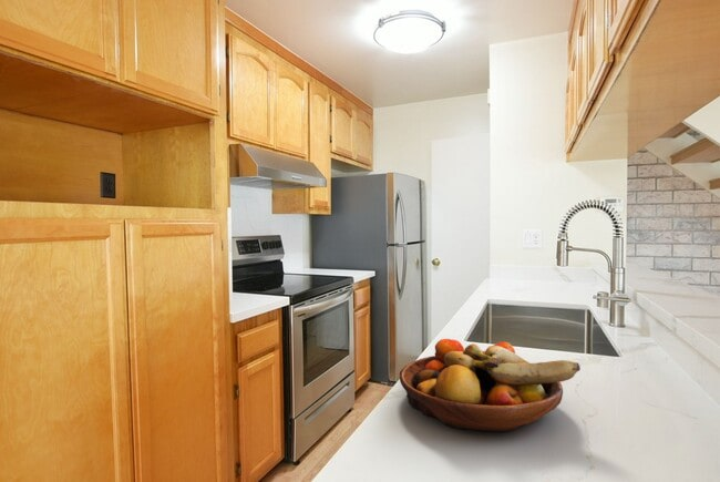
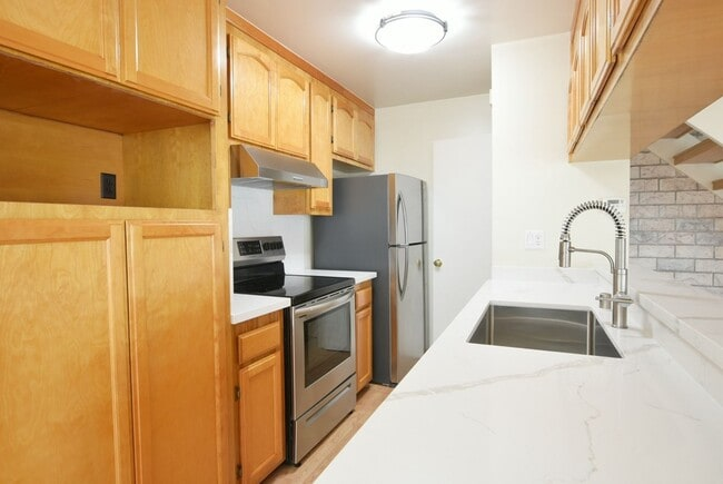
- fruit bowl [399,338,582,433]
